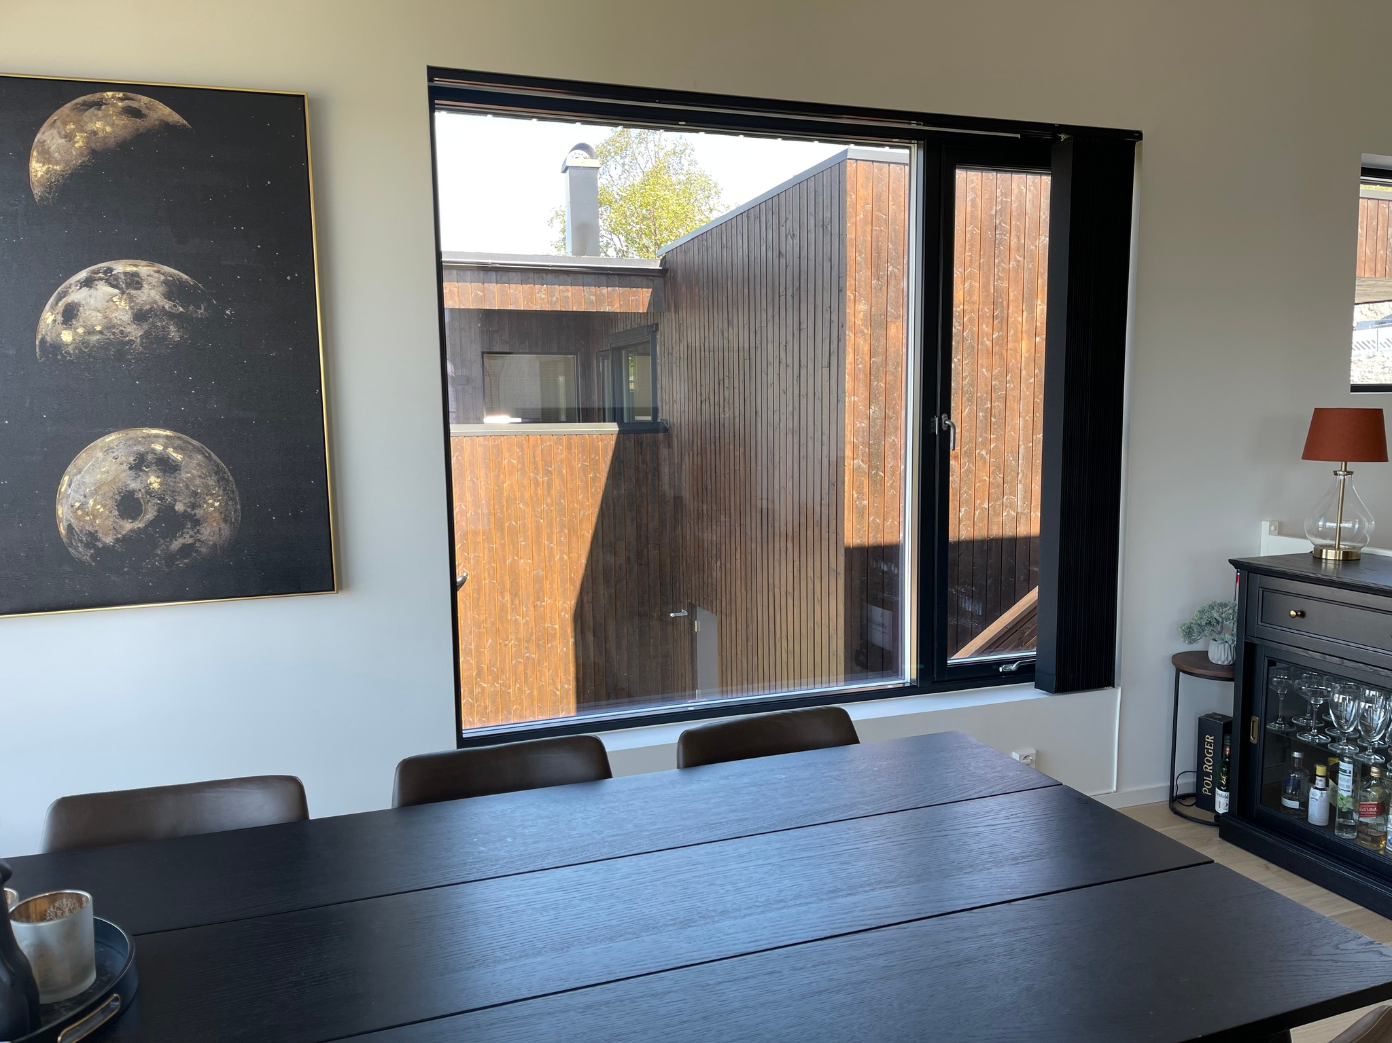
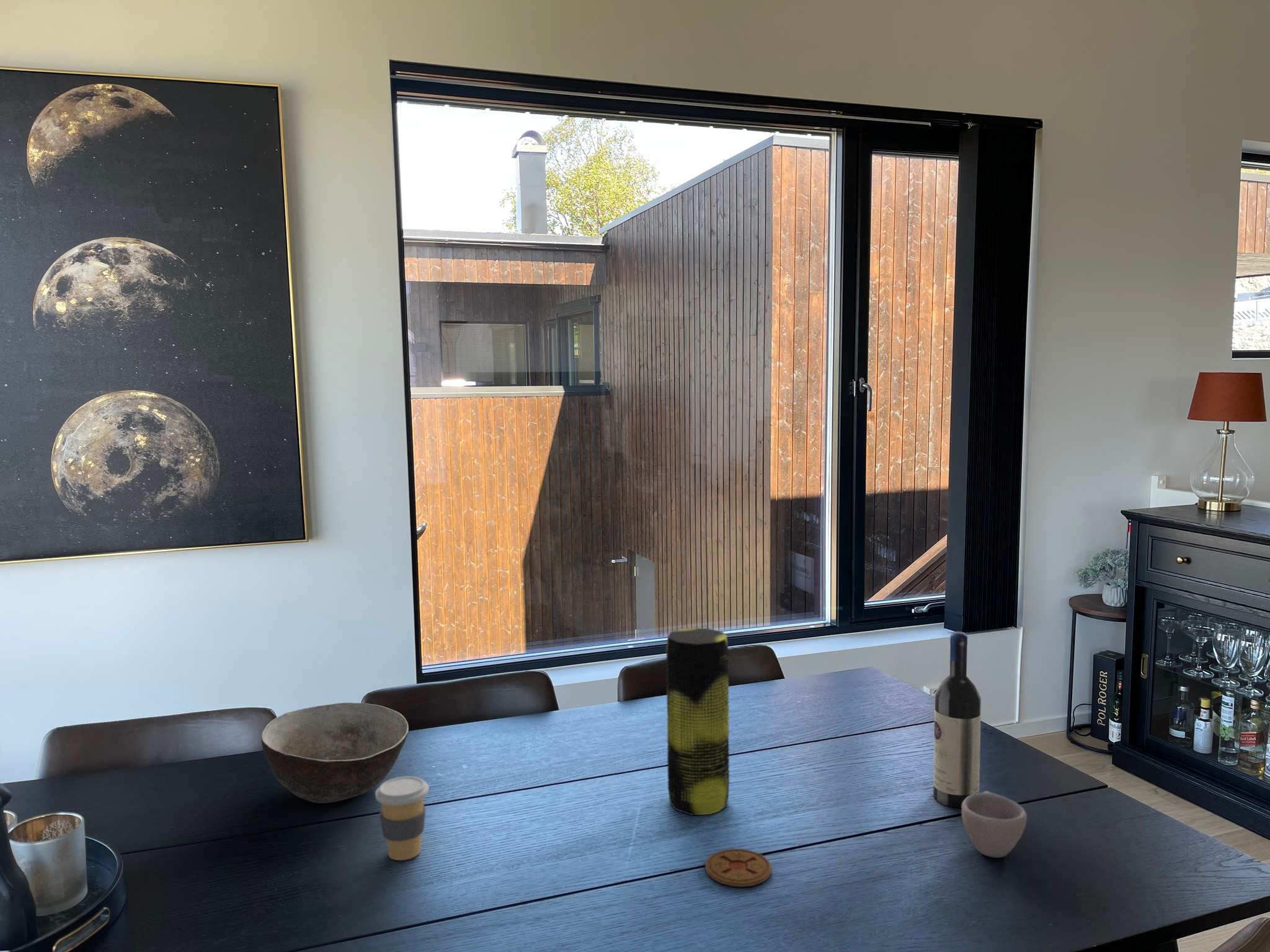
+ coffee cup [375,775,430,861]
+ vase [665,627,730,816]
+ wine bottle [933,631,982,809]
+ coaster [704,848,772,888]
+ cup [961,790,1028,858]
+ bowl [260,702,409,804]
